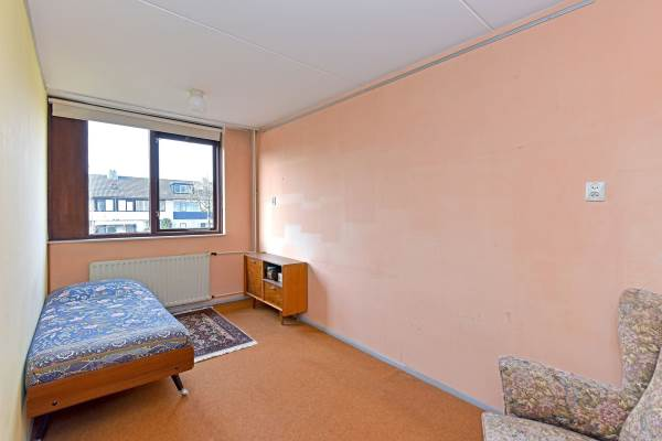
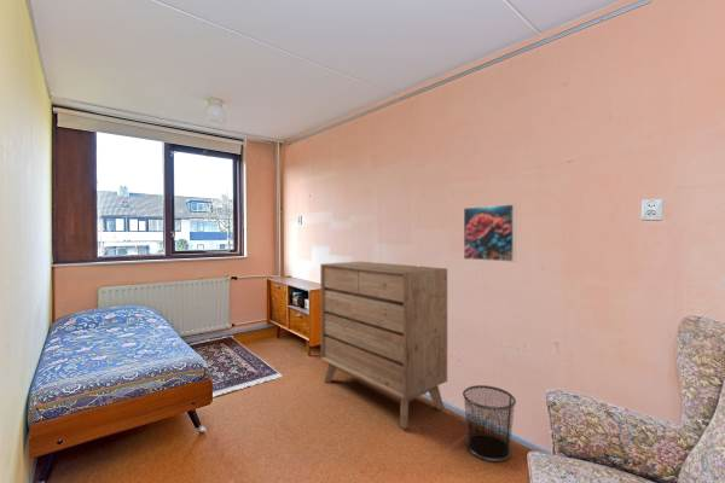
+ waste bin [462,384,517,462]
+ dresser [319,261,448,429]
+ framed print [463,203,517,263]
